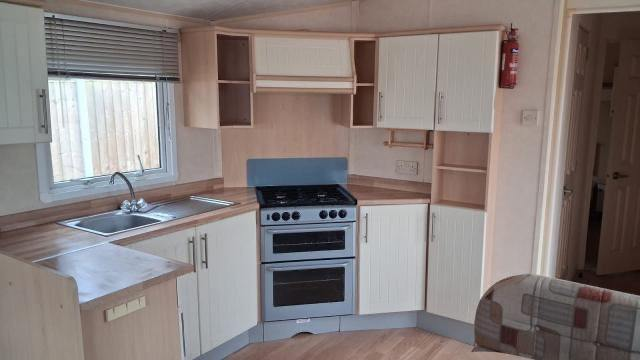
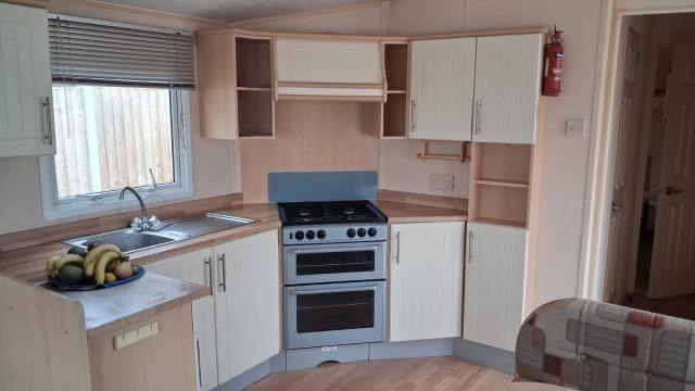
+ fruit bowl [45,239,146,291]
